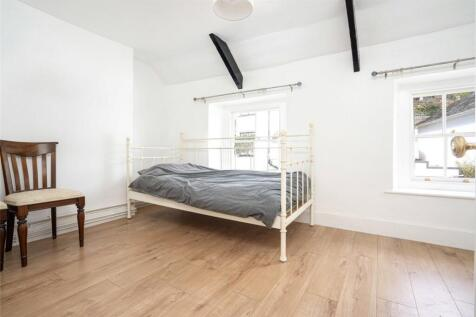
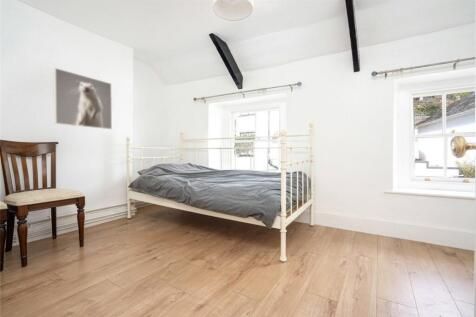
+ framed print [53,67,113,130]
